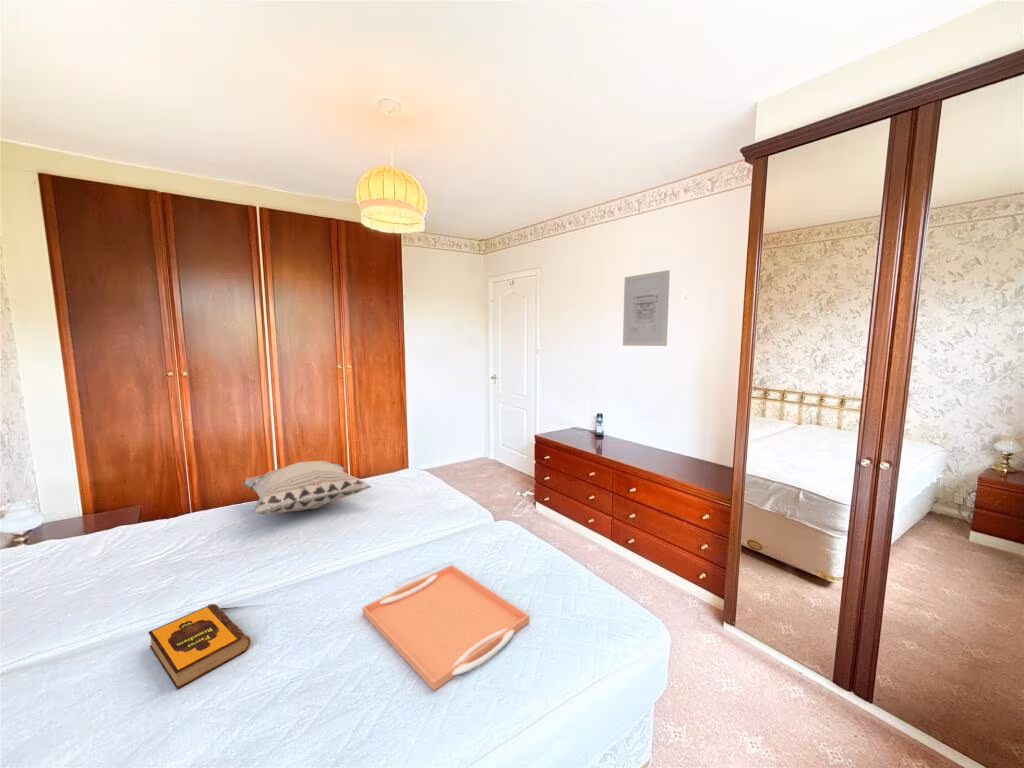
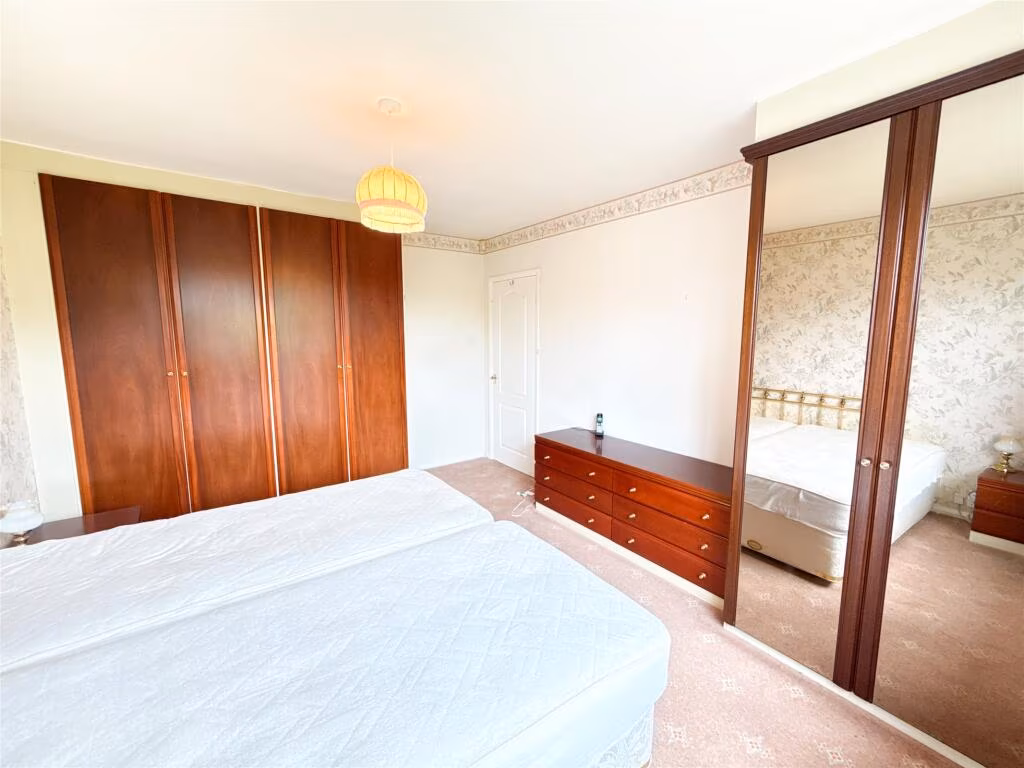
- serving tray [361,564,530,692]
- hardback book [147,603,252,690]
- decorative pillow [241,460,372,515]
- wall art [622,269,671,347]
